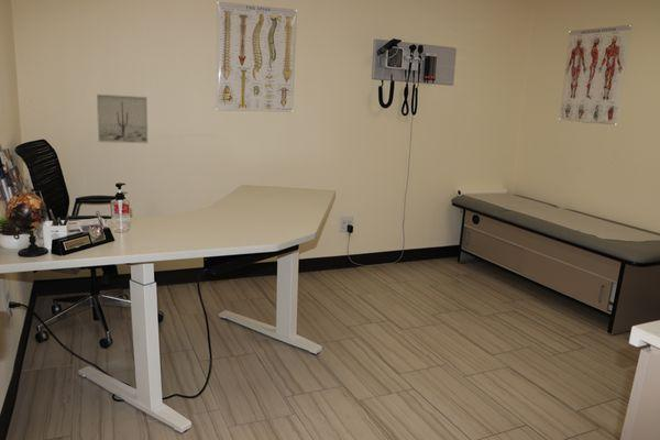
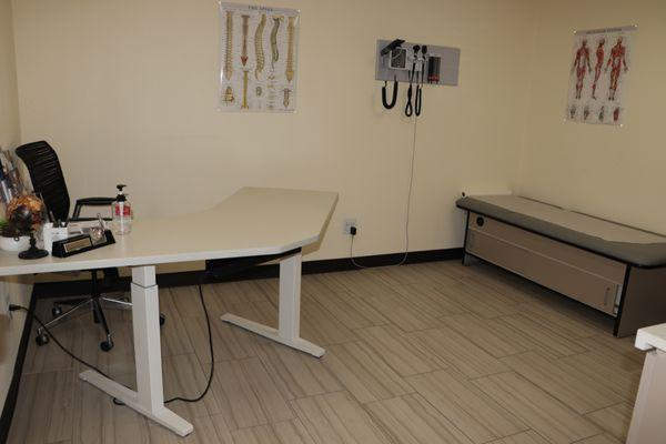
- wall art [96,94,148,144]
